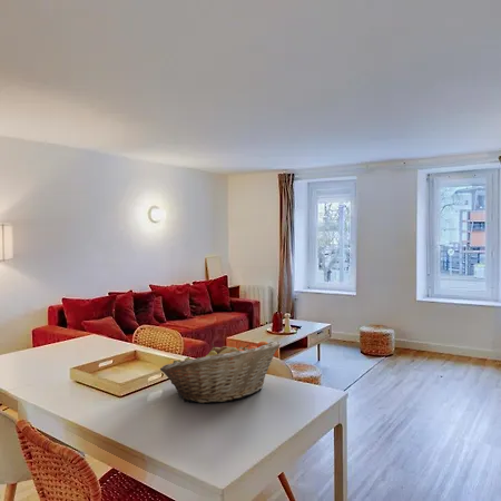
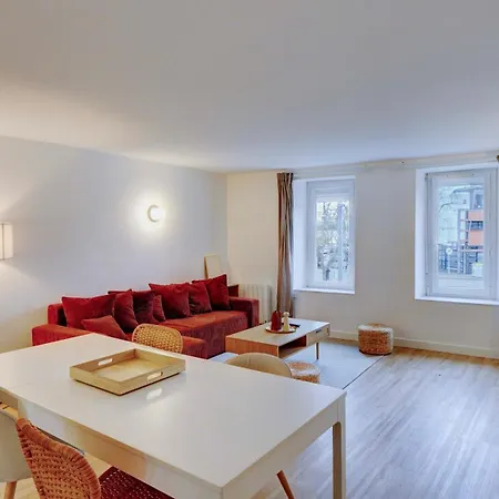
- fruit basket [159,340,282,404]
